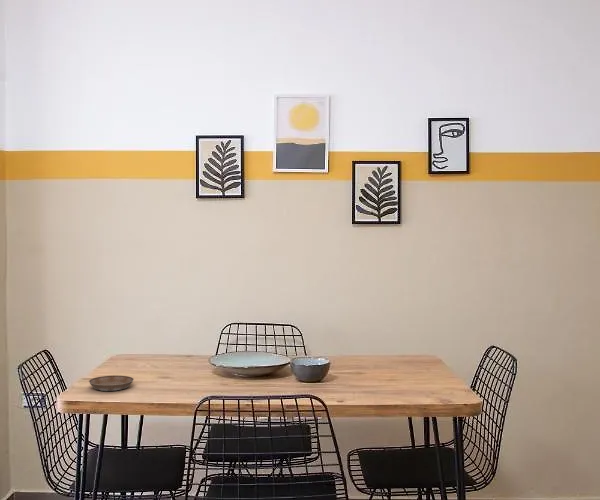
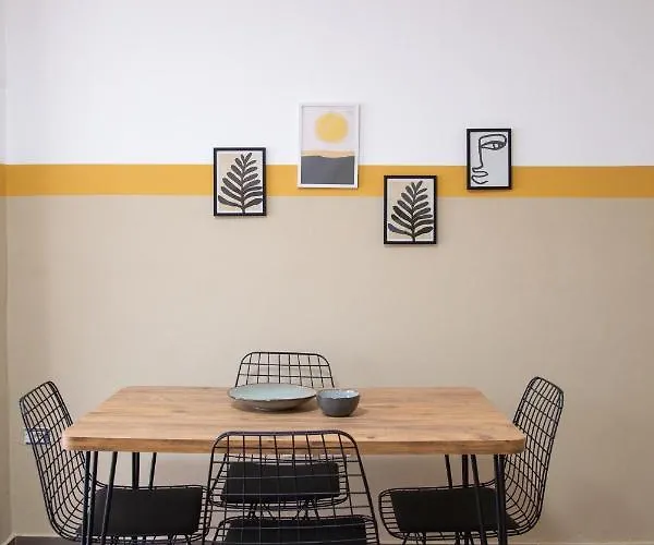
- saucer [88,374,135,392]
